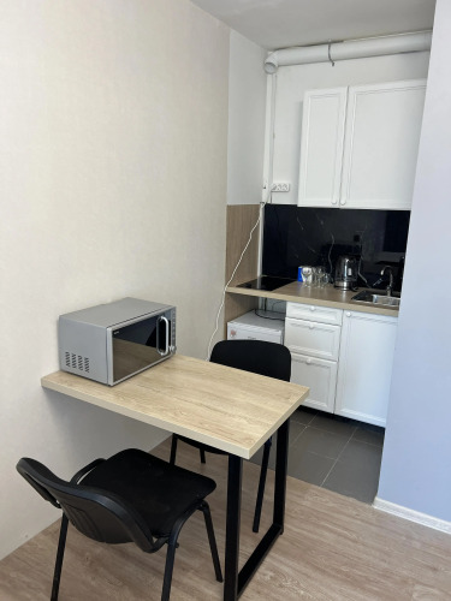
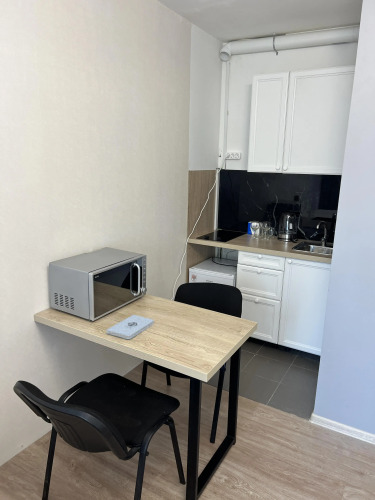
+ notepad [106,314,155,340]
